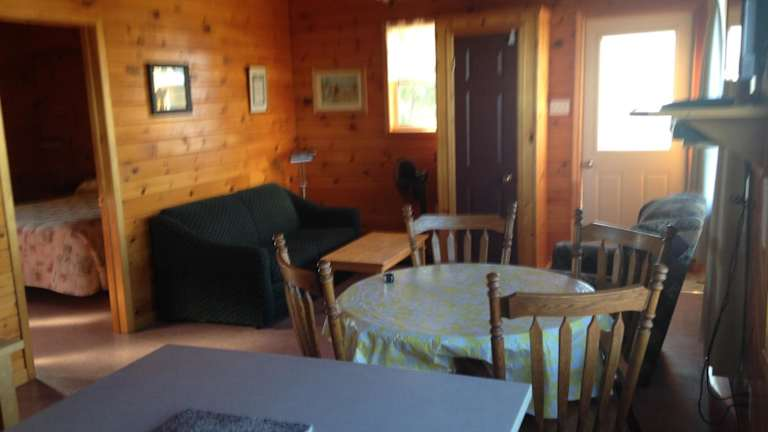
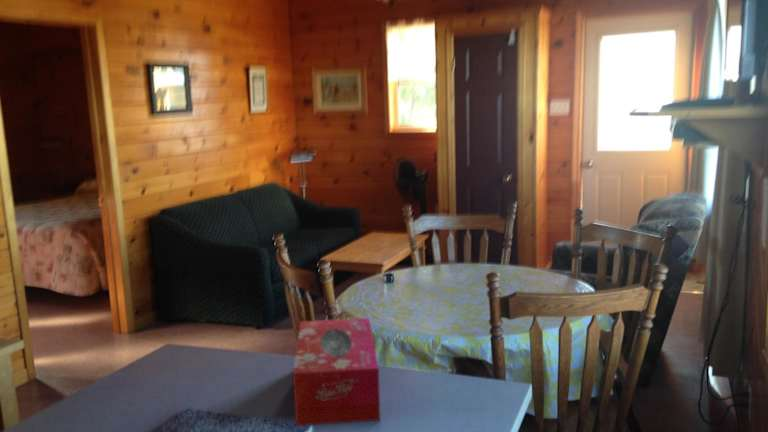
+ tissue box [292,317,381,427]
